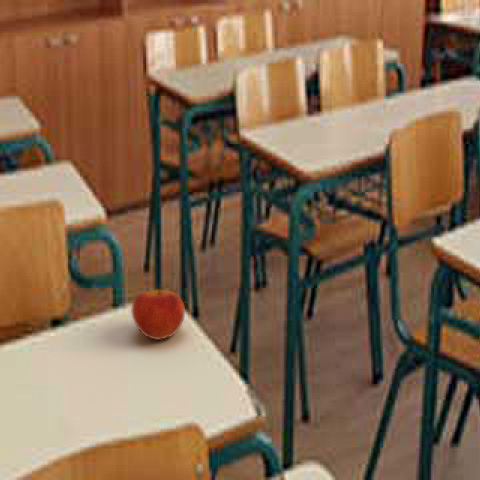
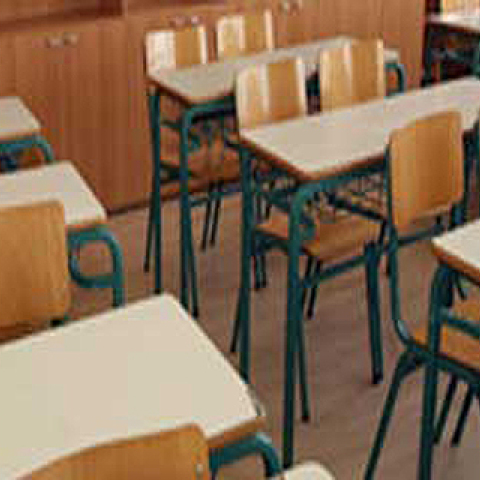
- apple [130,284,186,341]
